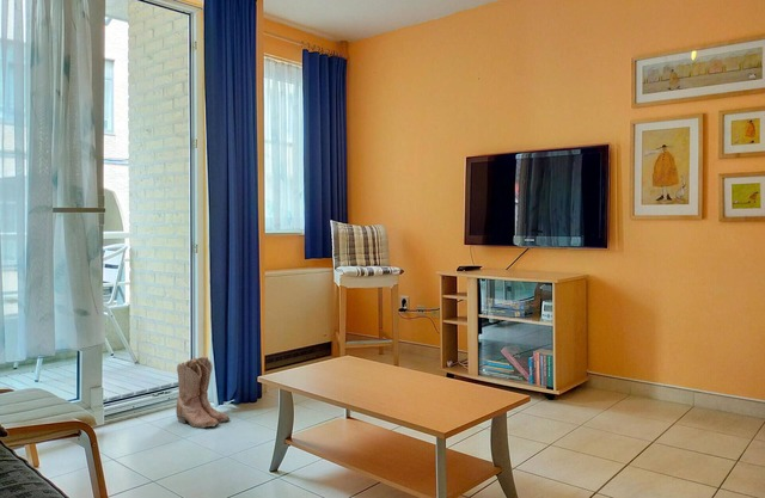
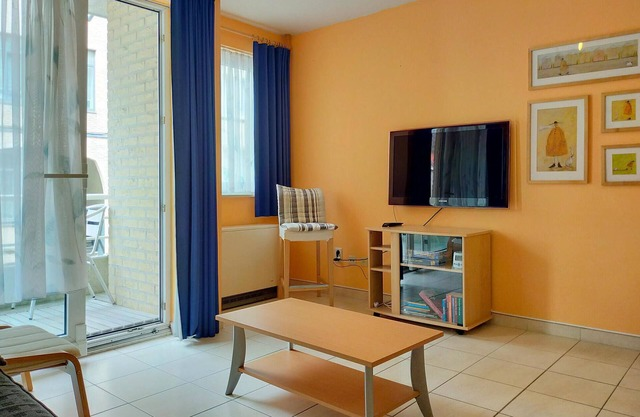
- boots [175,355,231,429]
